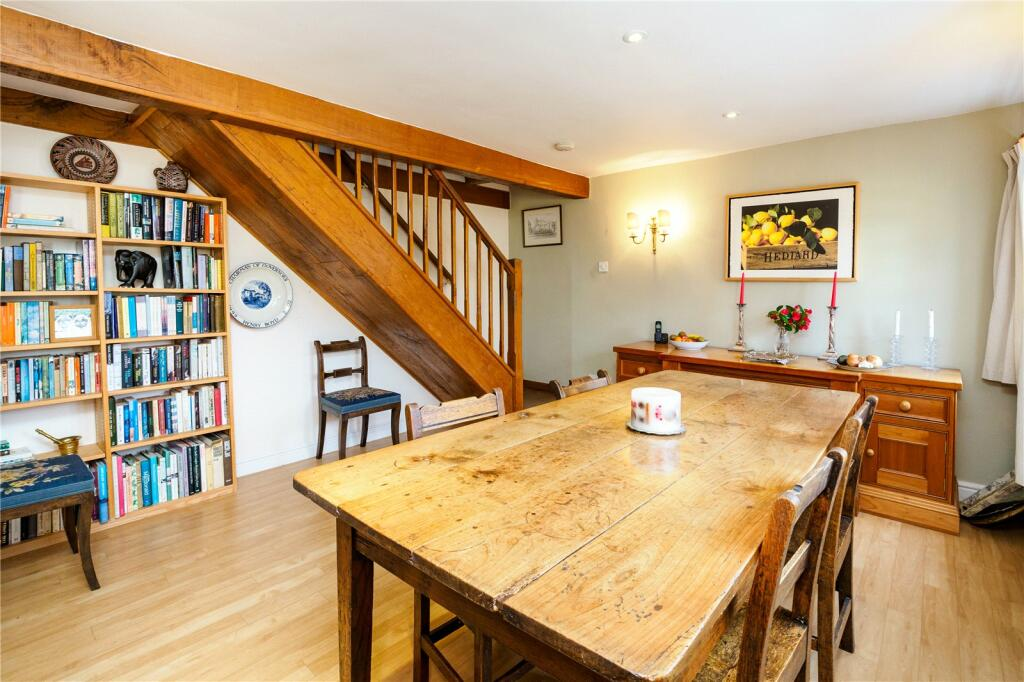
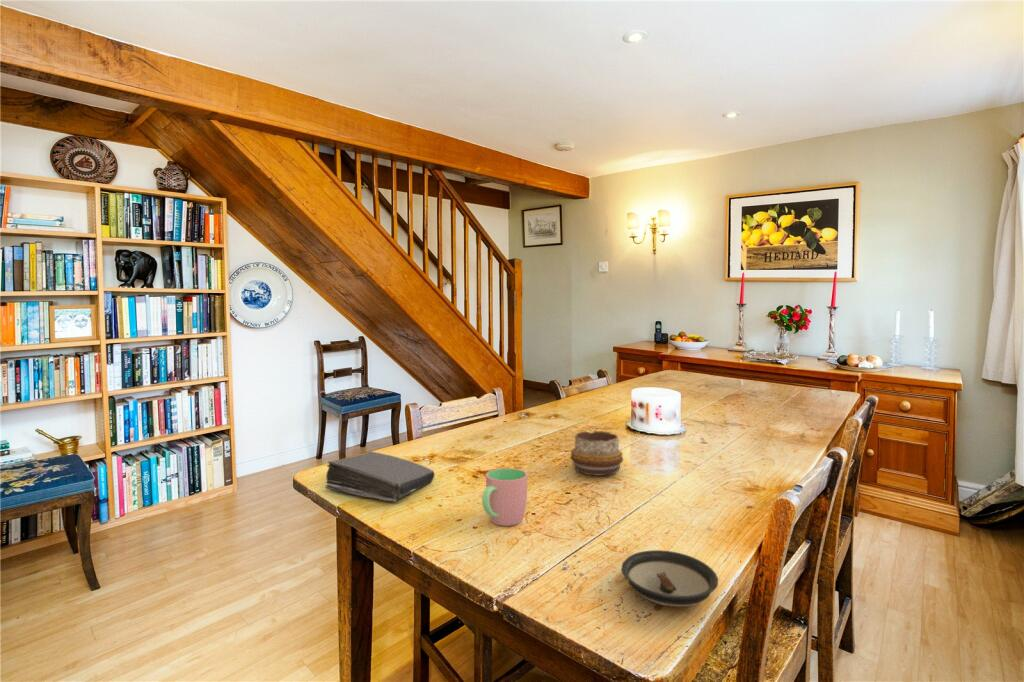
+ saucer [620,549,719,608]
+ cup [481,467,528,527]
+ decorative bowl [569,430,624,476]
+ book [324,450,436,503]
